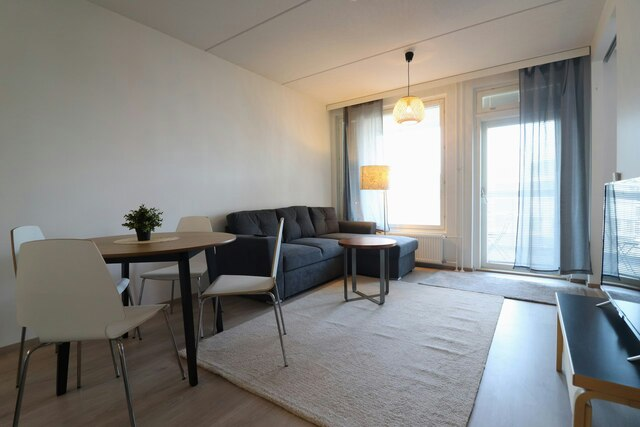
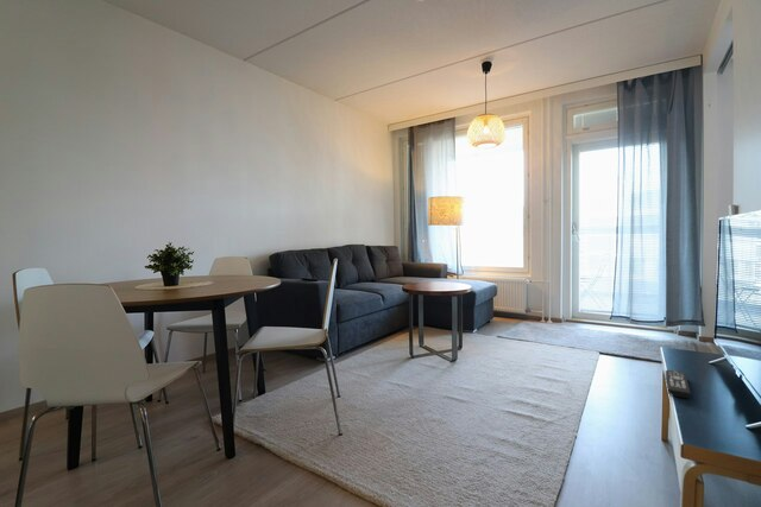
+ remote control [665,369,692,399]
